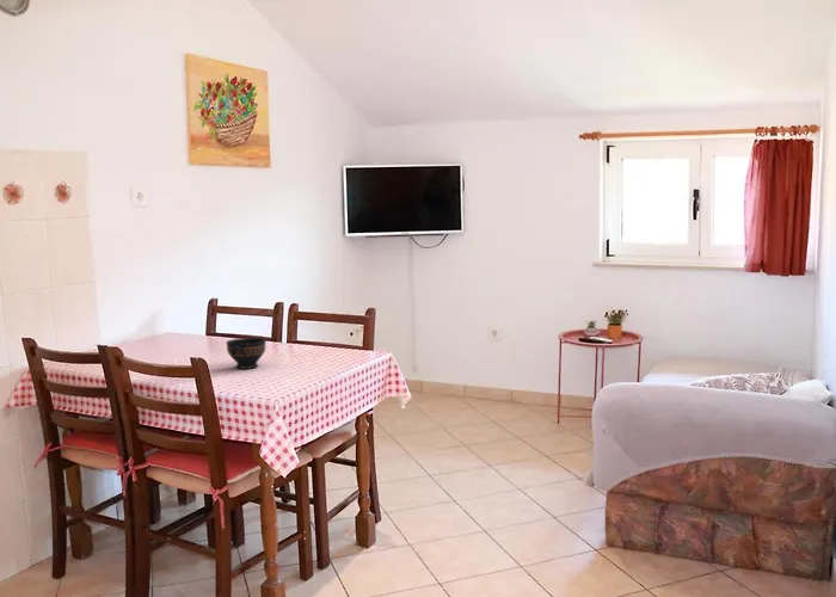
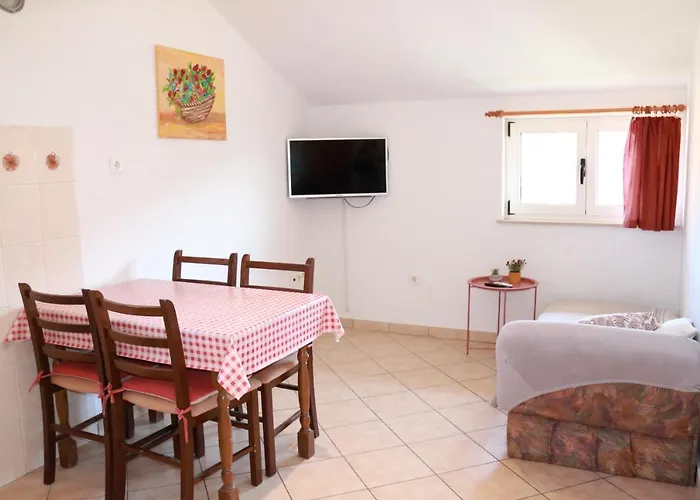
- bowl [225,337,268,370]
